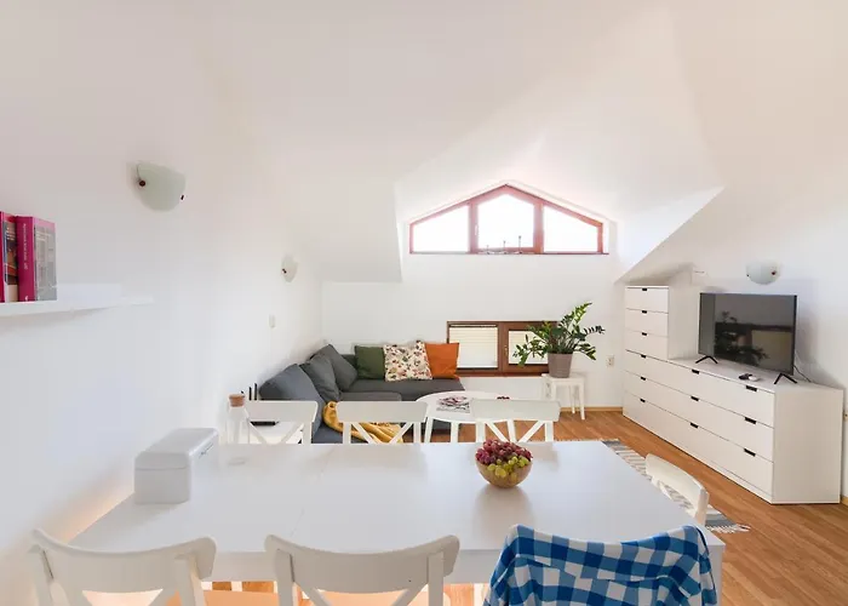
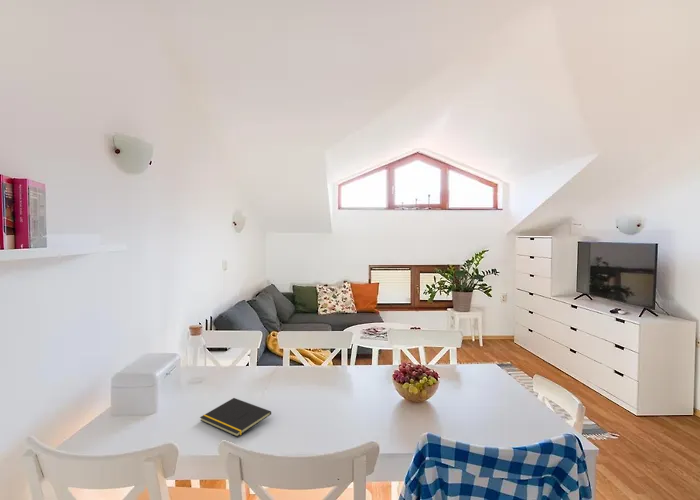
+ notepad [199,397,272,438]
